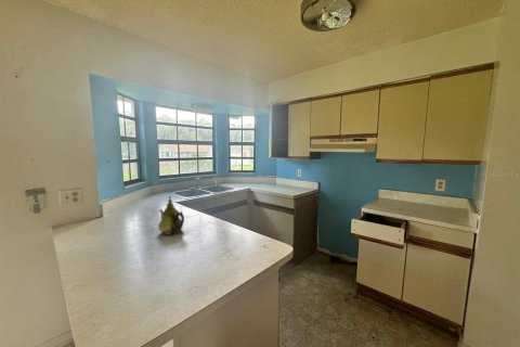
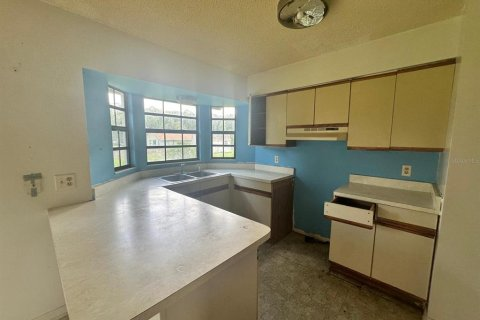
- teapot [157,195,185,236]
